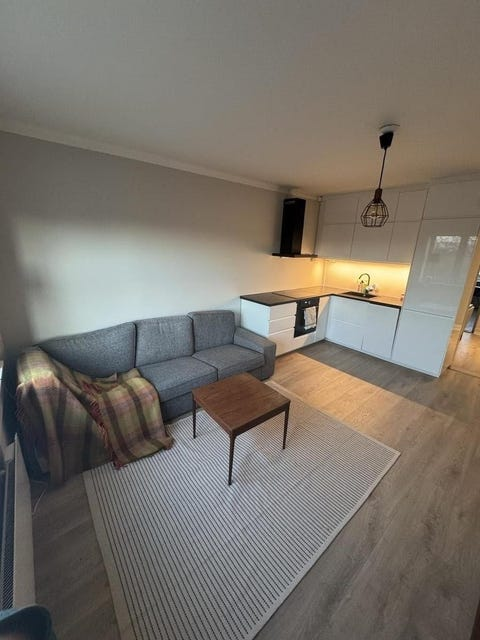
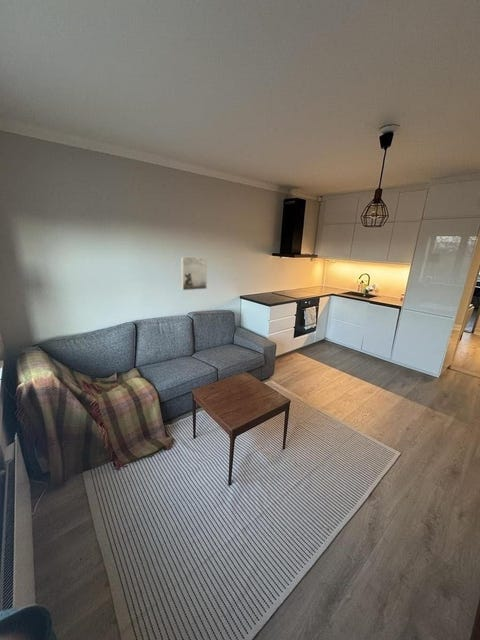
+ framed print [180,256,208,291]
